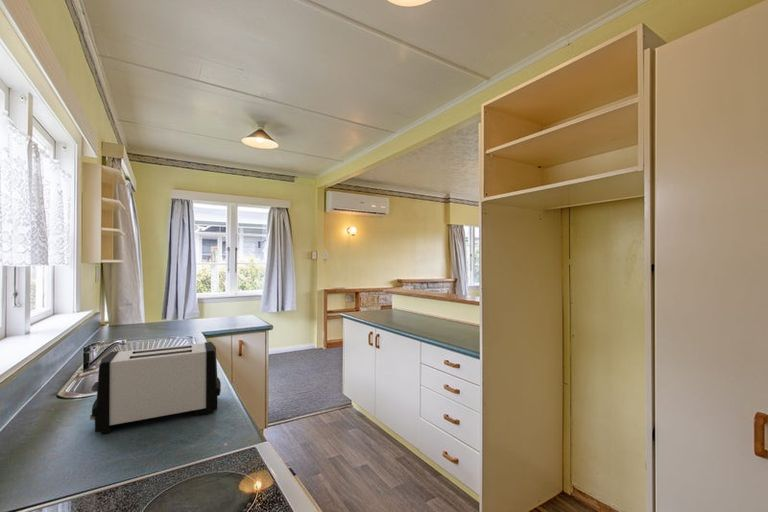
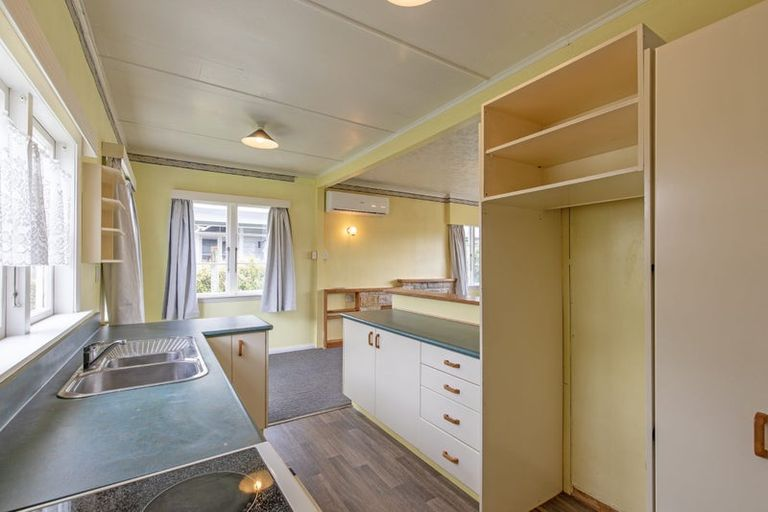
- toaster [89,341,222,434]
